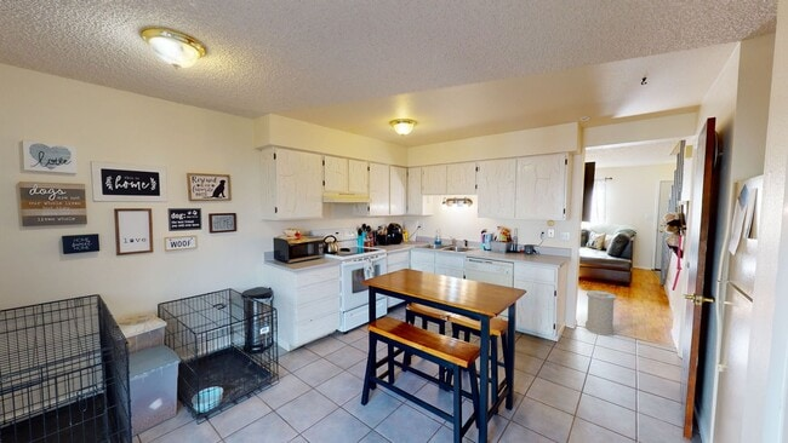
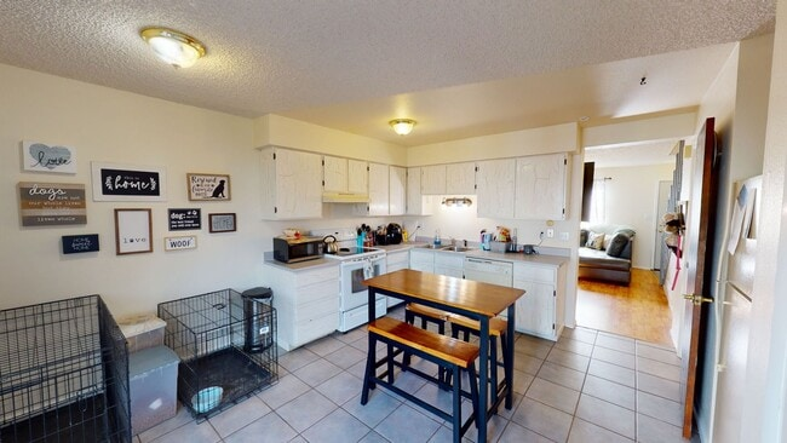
- trash can [584,289,617,336]
